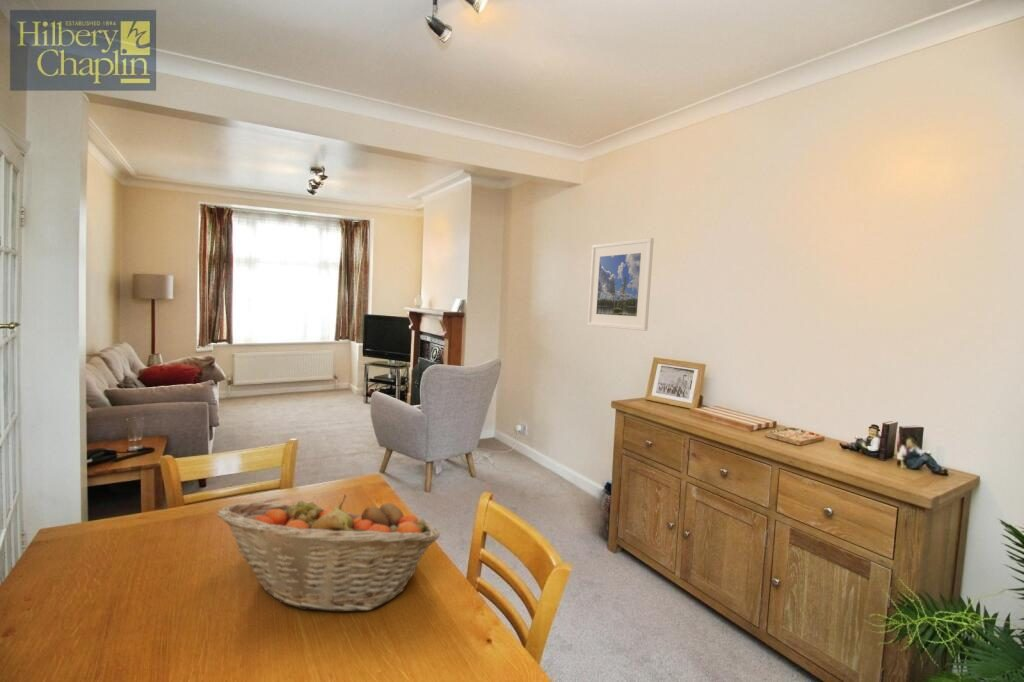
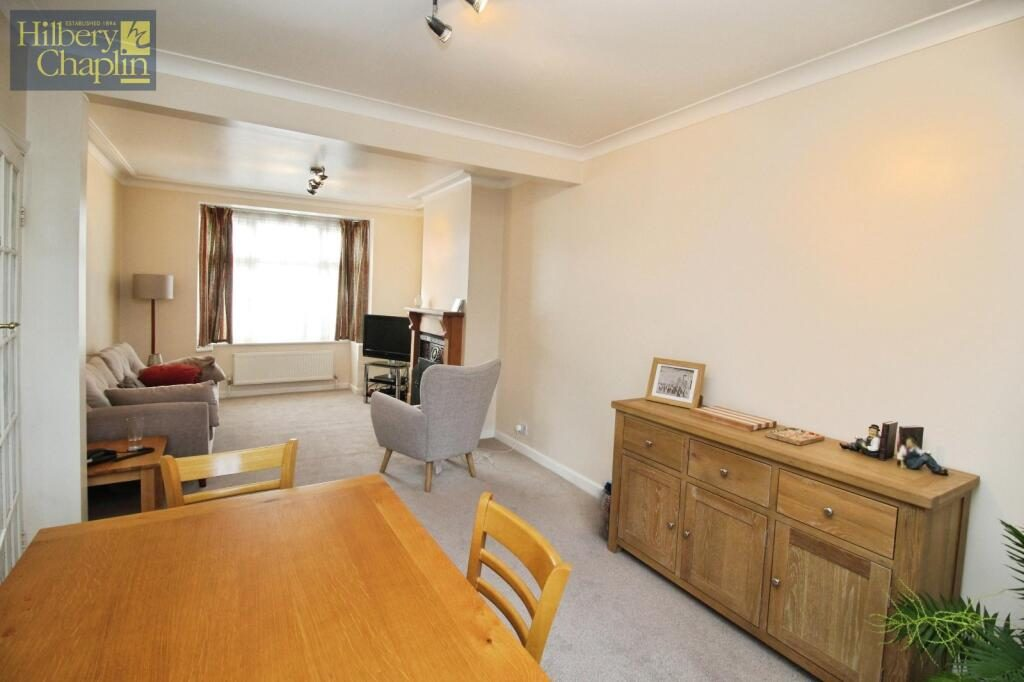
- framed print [586,237,655,332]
- fruit basket [216,493,441,613]
